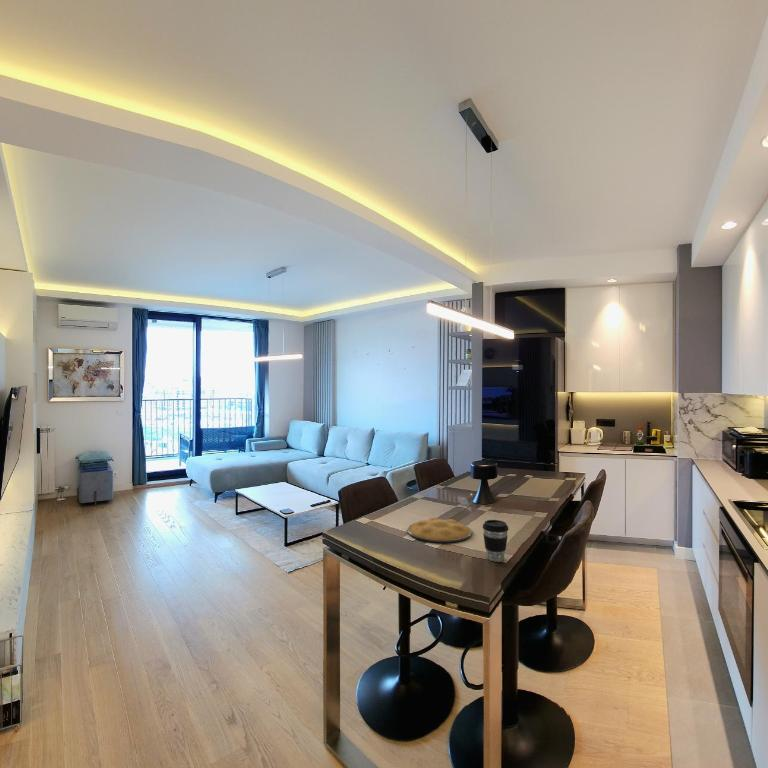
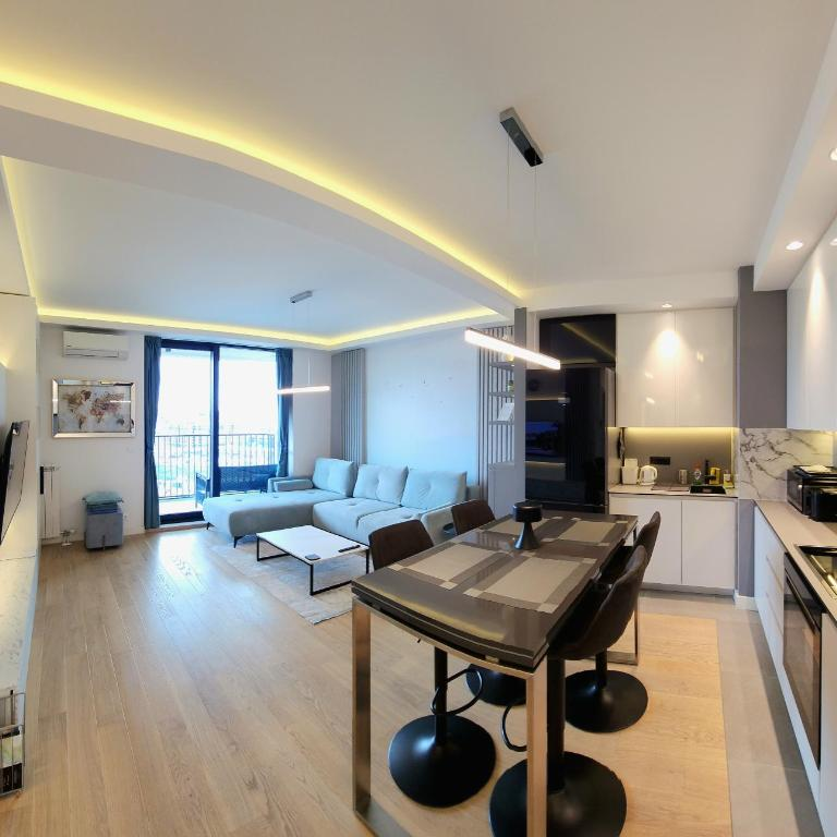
- plate [407,516,473,544]
- coffee cup [482,519,509,563]
